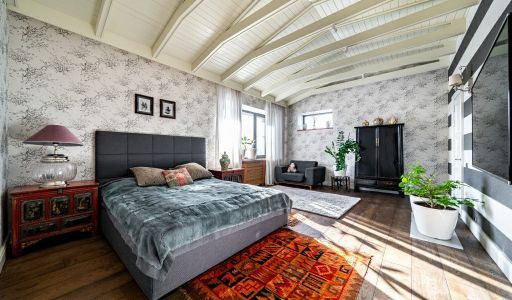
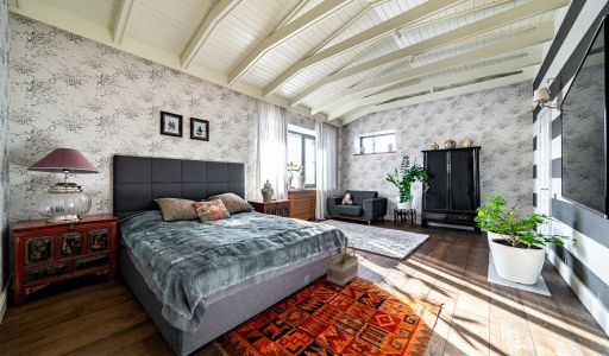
+ basket [325,241,359,287]
